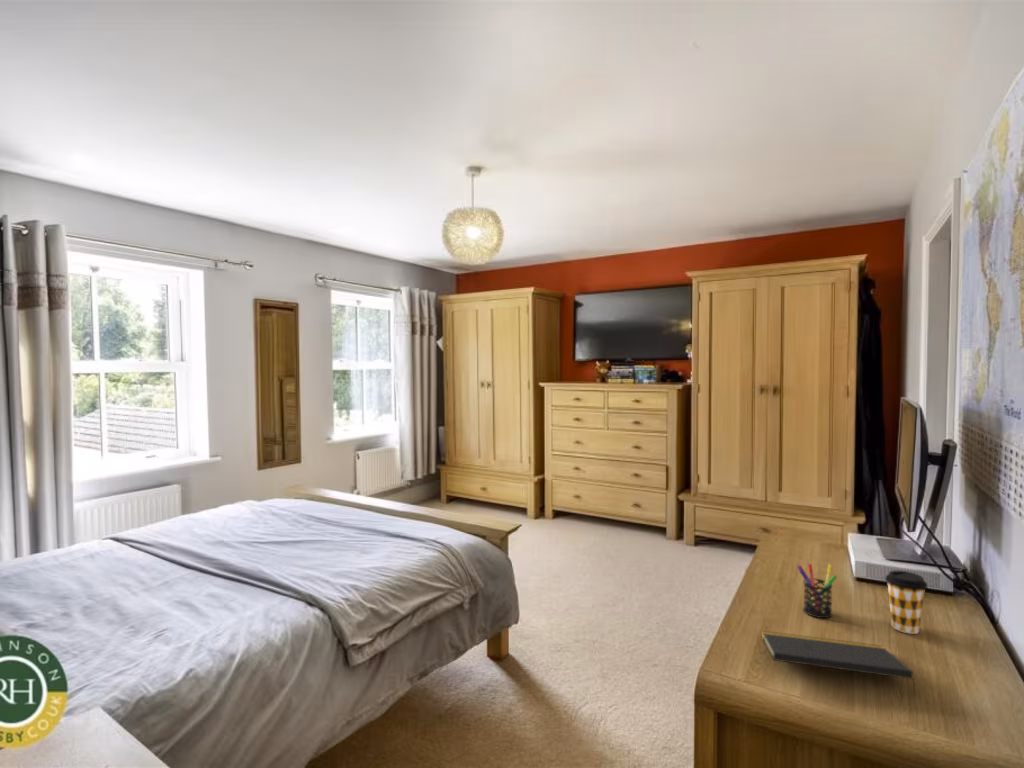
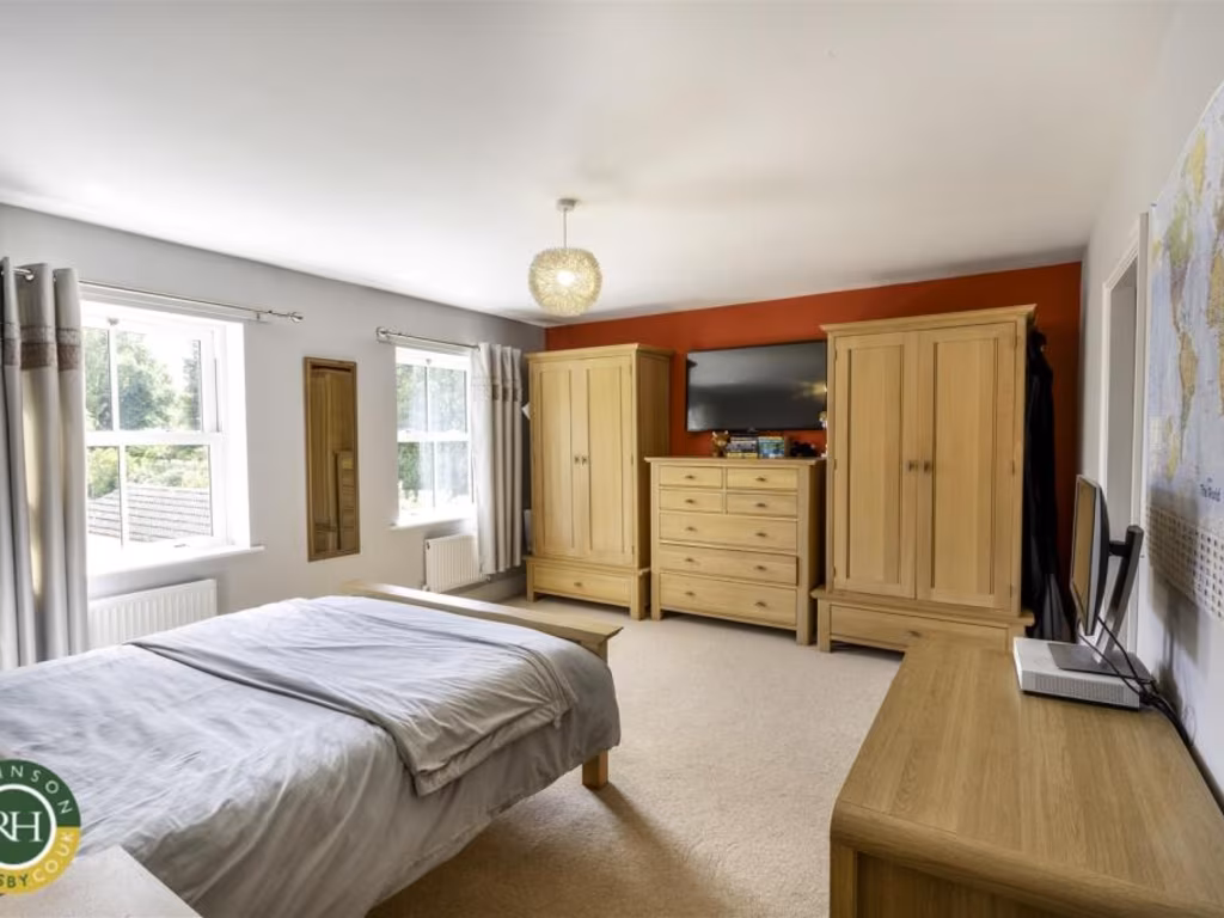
- coffee cup [884,570,929,635]
- pen holder [796,563,838,619]
- notepad [761,630,918,698]
